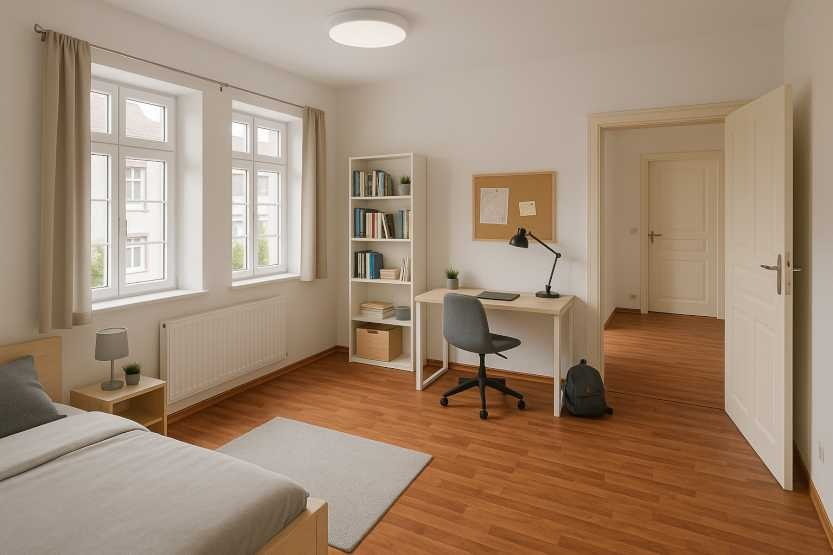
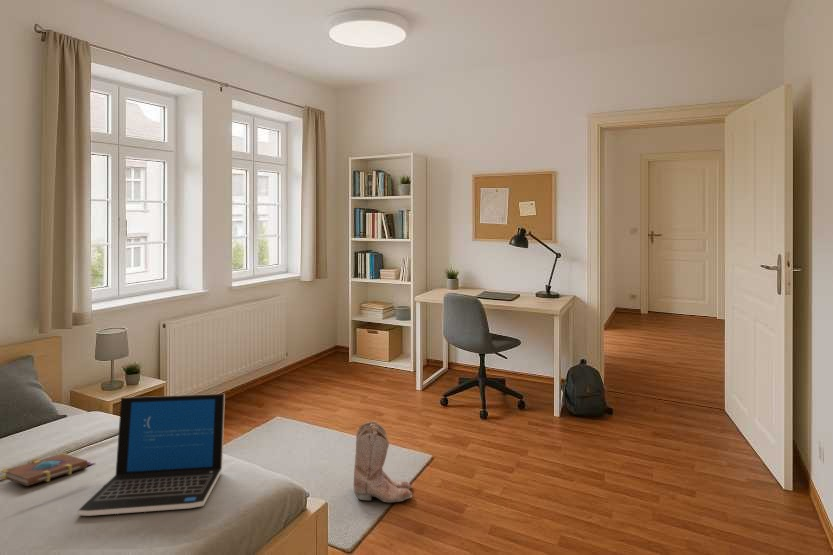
+ boots [353,420,413,503]
+ book [0,452,96,487]
+ laptop [77,393,226,517]
